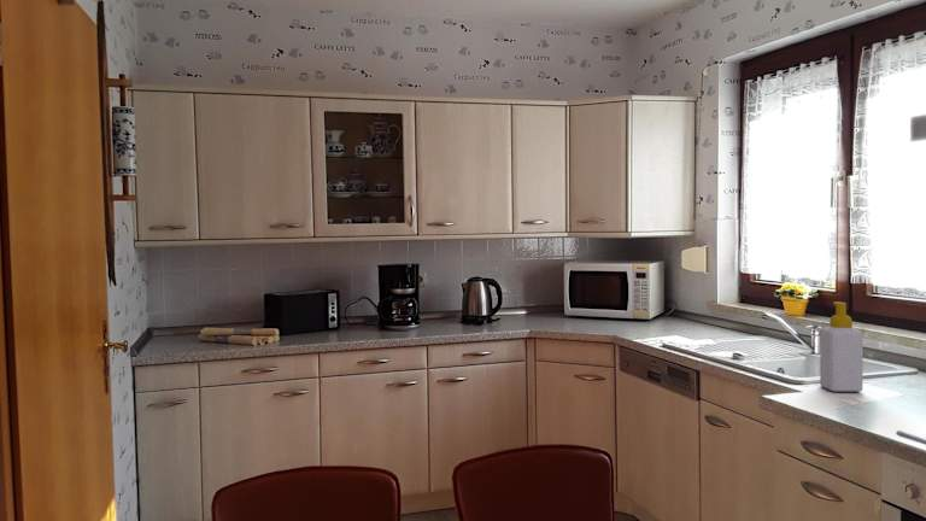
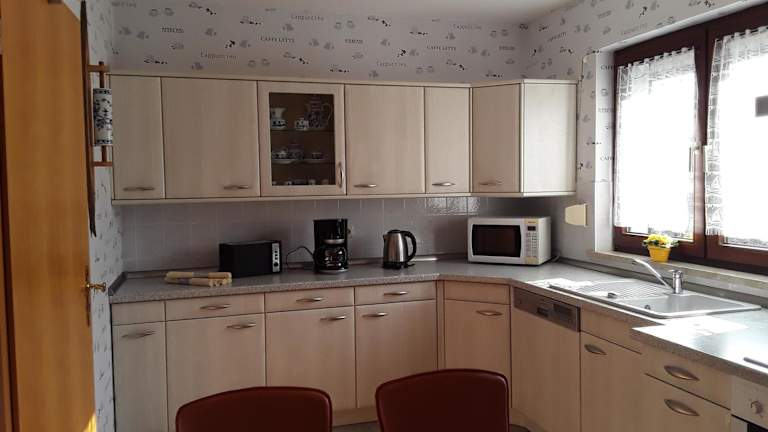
- soap bottle [819,300,863,393]
